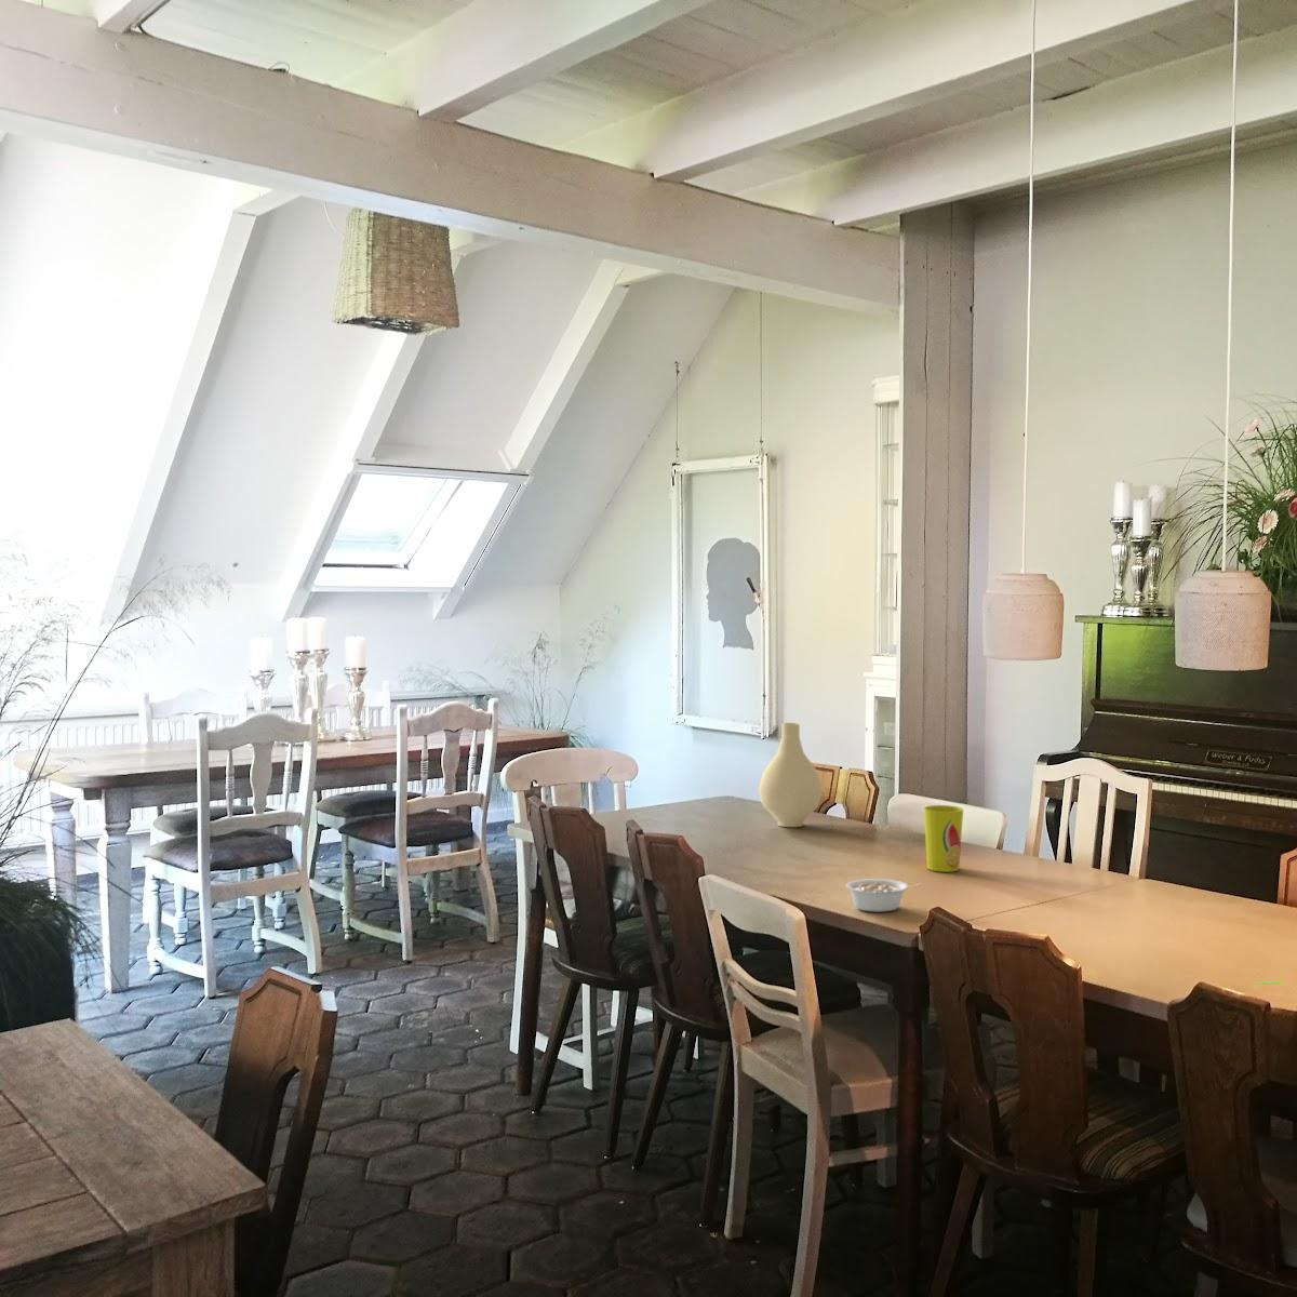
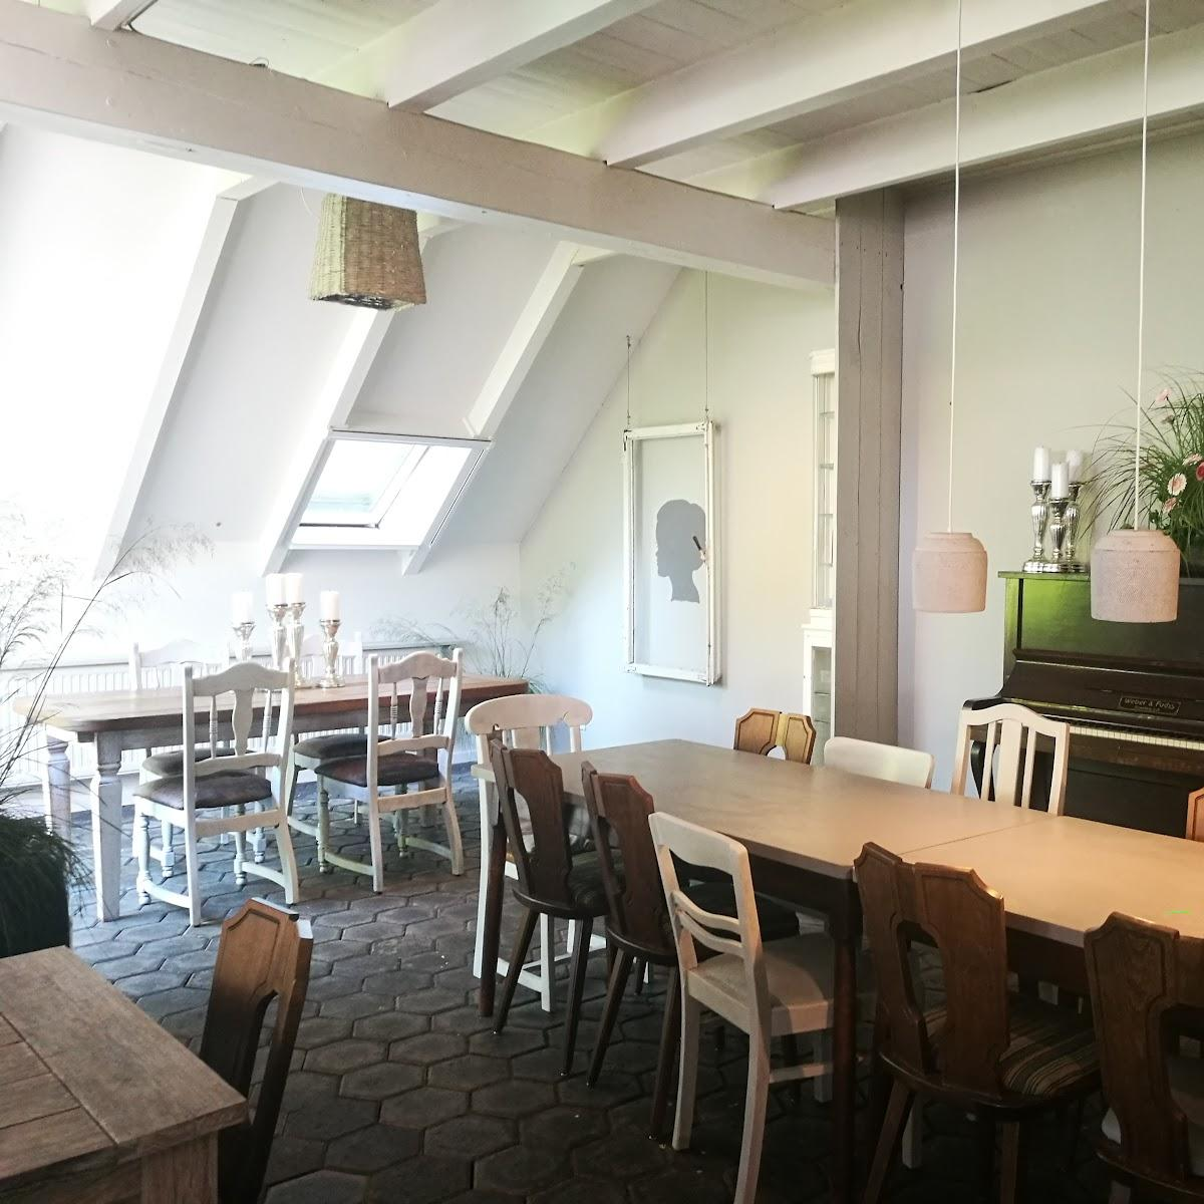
- vase [758,722,823,828]
- legume [846,878,922,913]
- cup [923,804,964,873]
